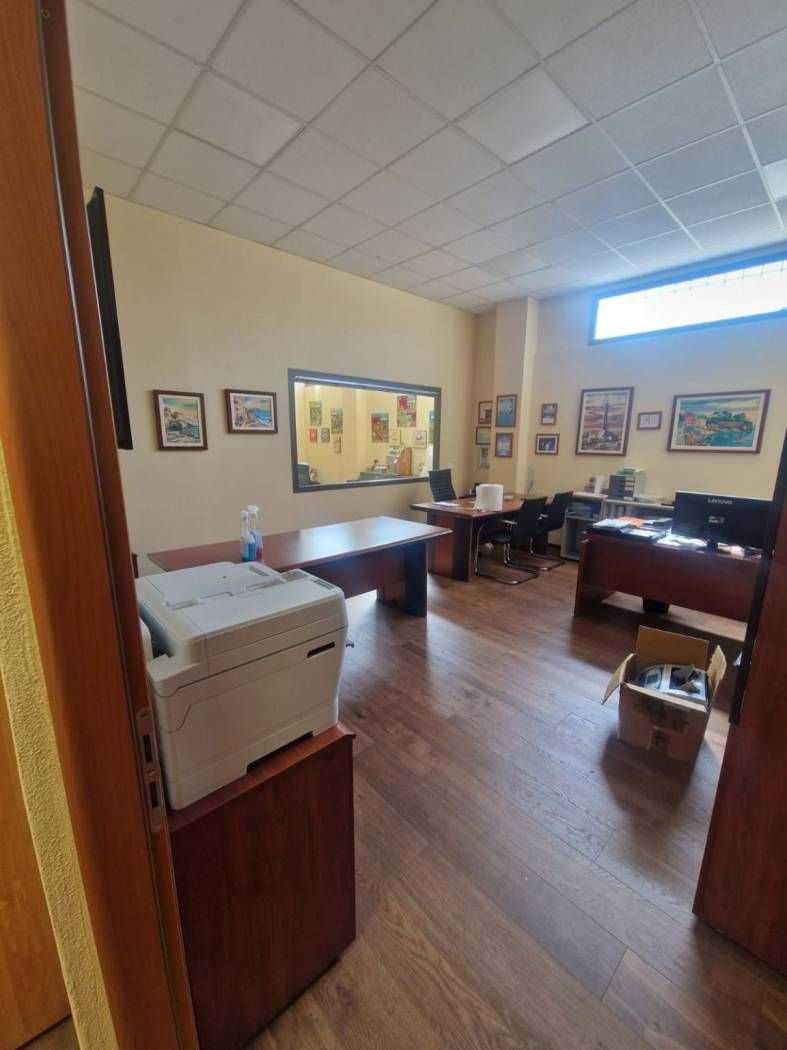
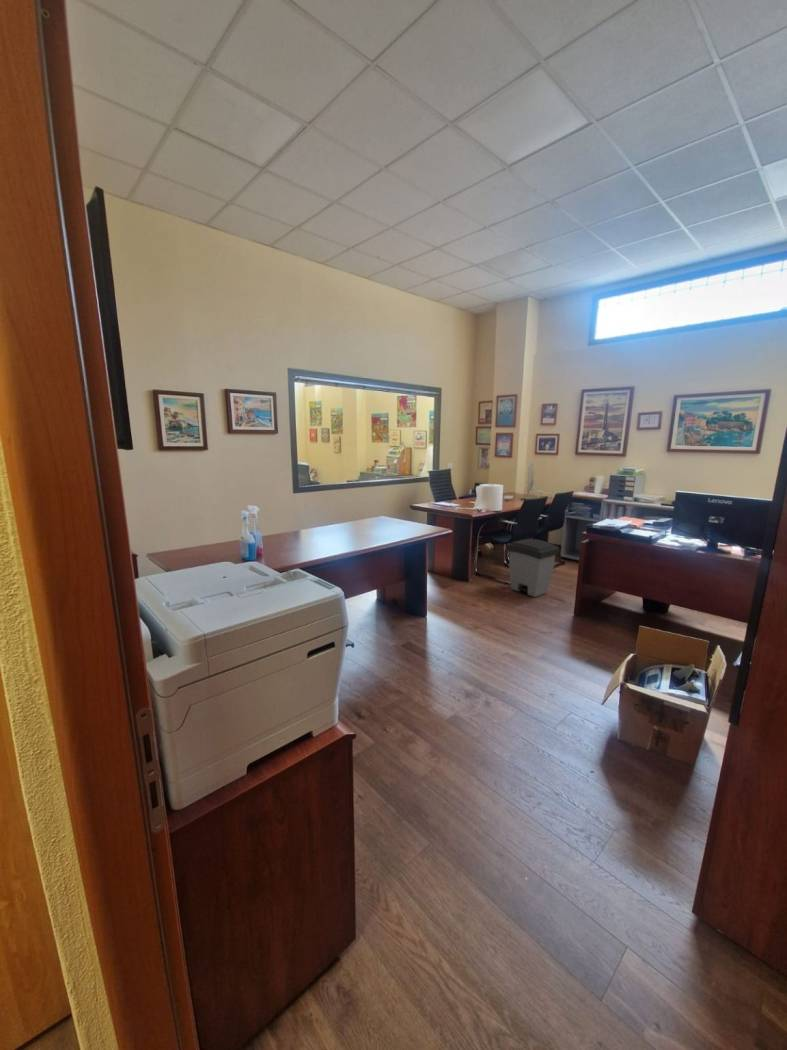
+ trash can [505,538,560,598]
